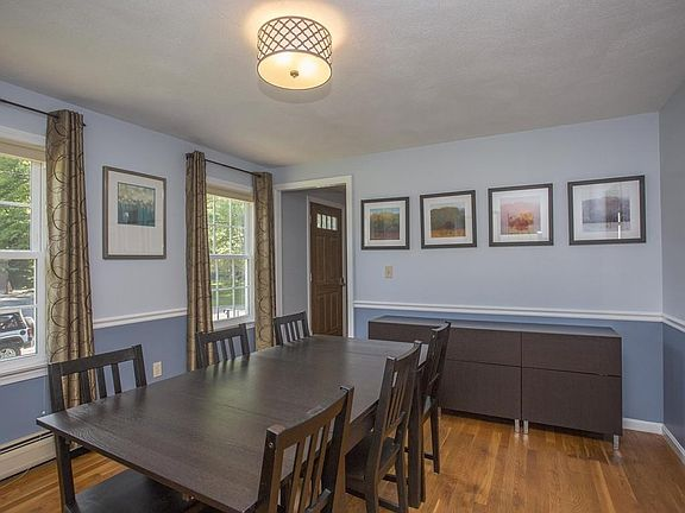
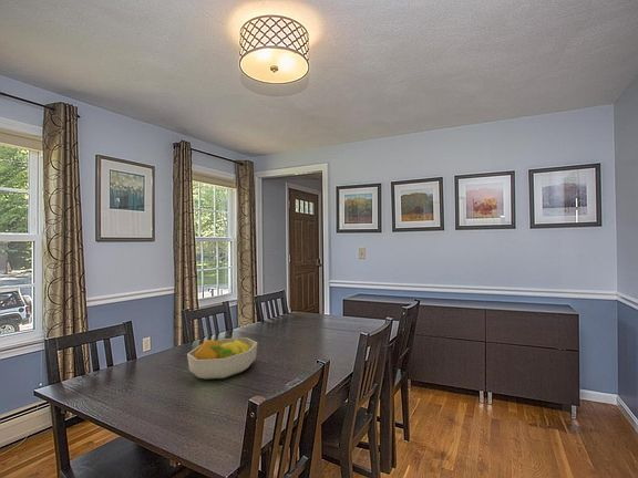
+ fruit bowl [186,336,258,381]
